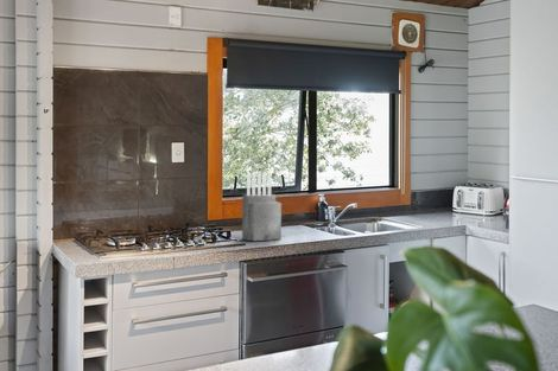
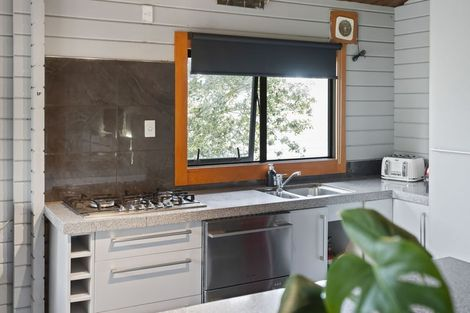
- knife block [241,172,283,242]
